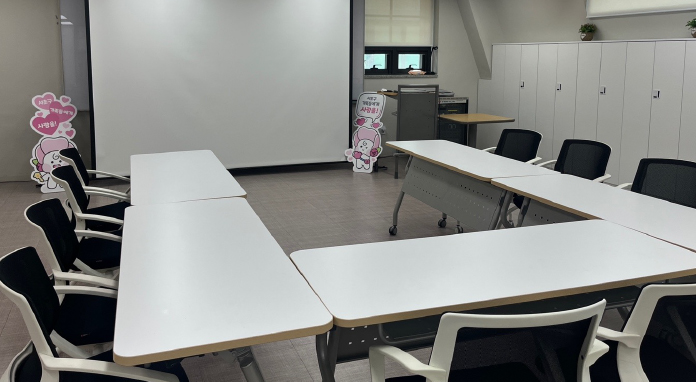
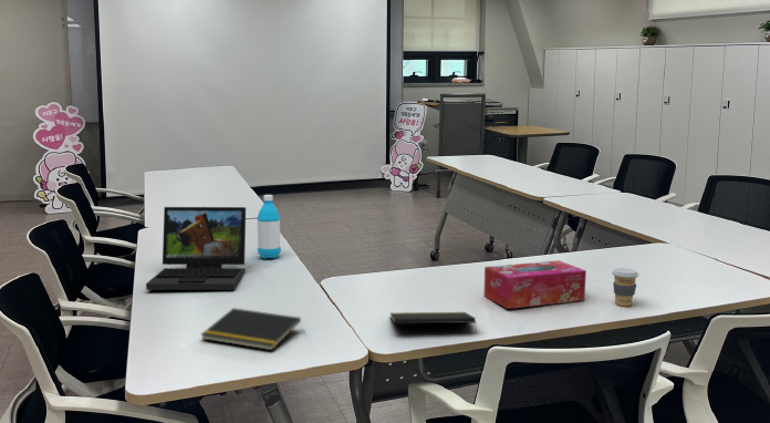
+ tissue box [482,259,587,310]
+ coffee cup [611,267,639,307]
+ notepad [199,307,302,351]
+ notepad [389,311,478,333]
+ laptop [145,206,247,291]
+ water bottle [256,194,282,259]
